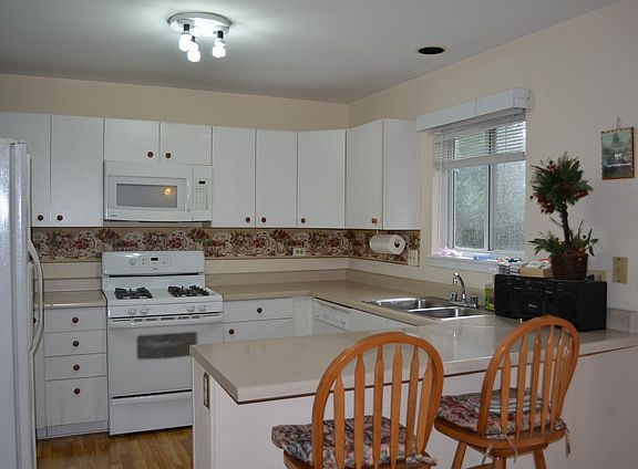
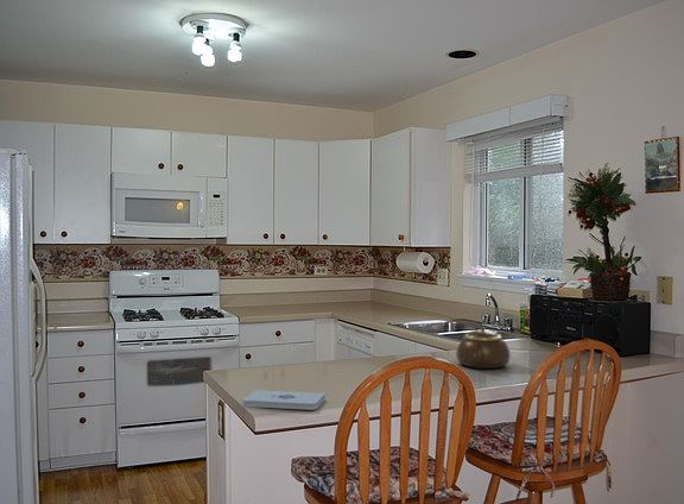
+ notepad [242,389,327,411]
+ teapot [455,326,512,370]
